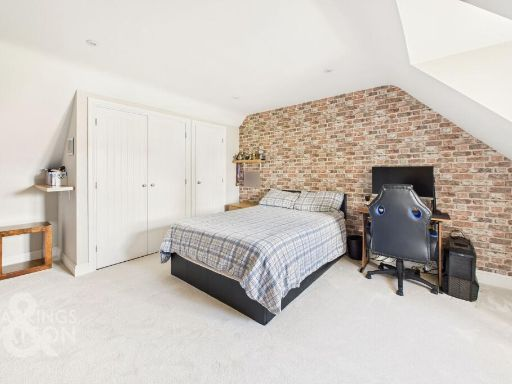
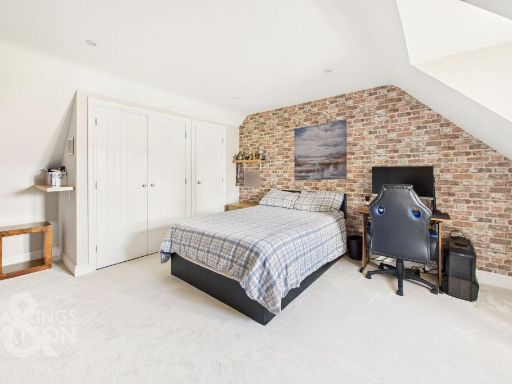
+ wall art [293,118,348,182]
